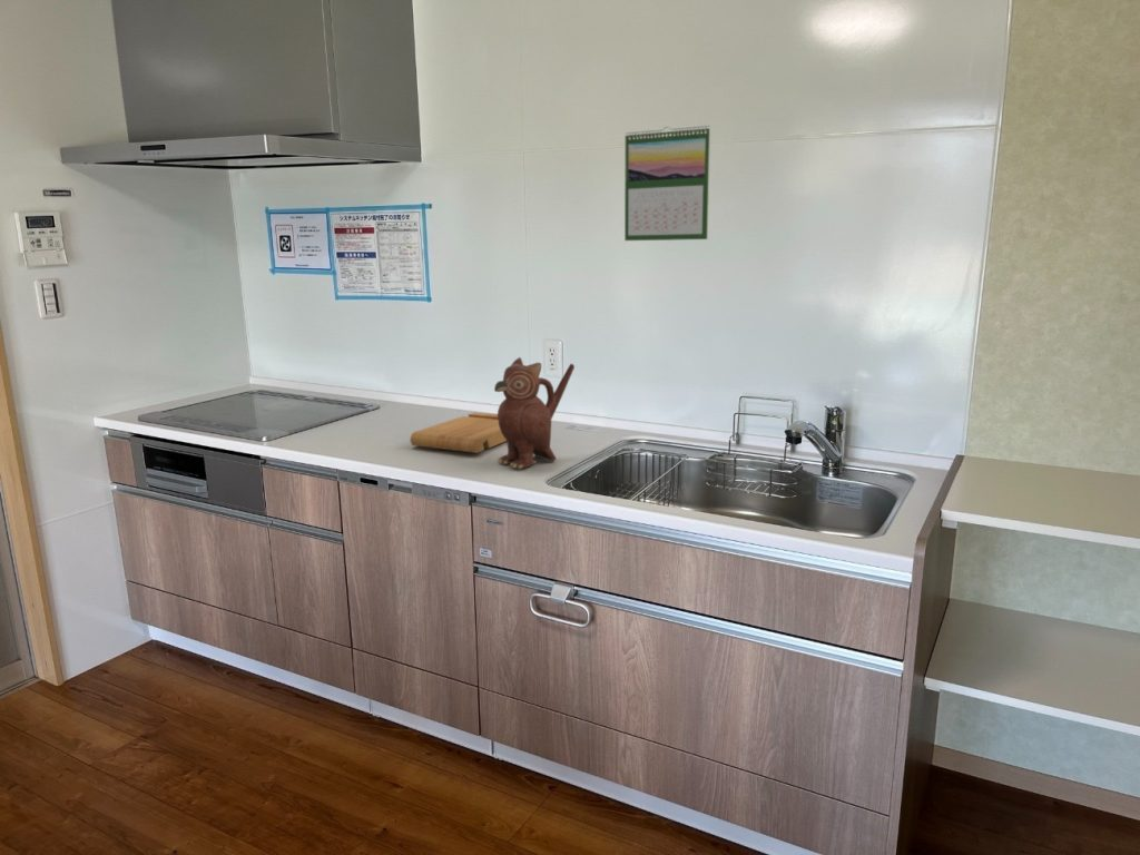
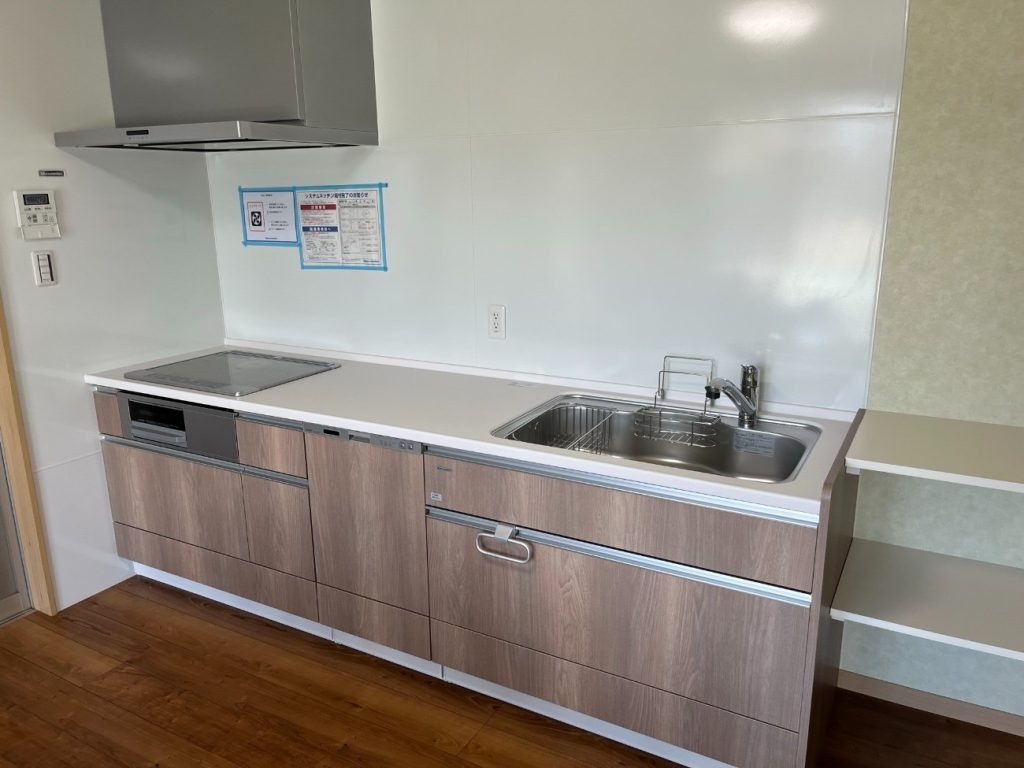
- cutting board [410,412,507,454]
- calendar [623,125,711,242]
- teapot [493,356,576,470]
